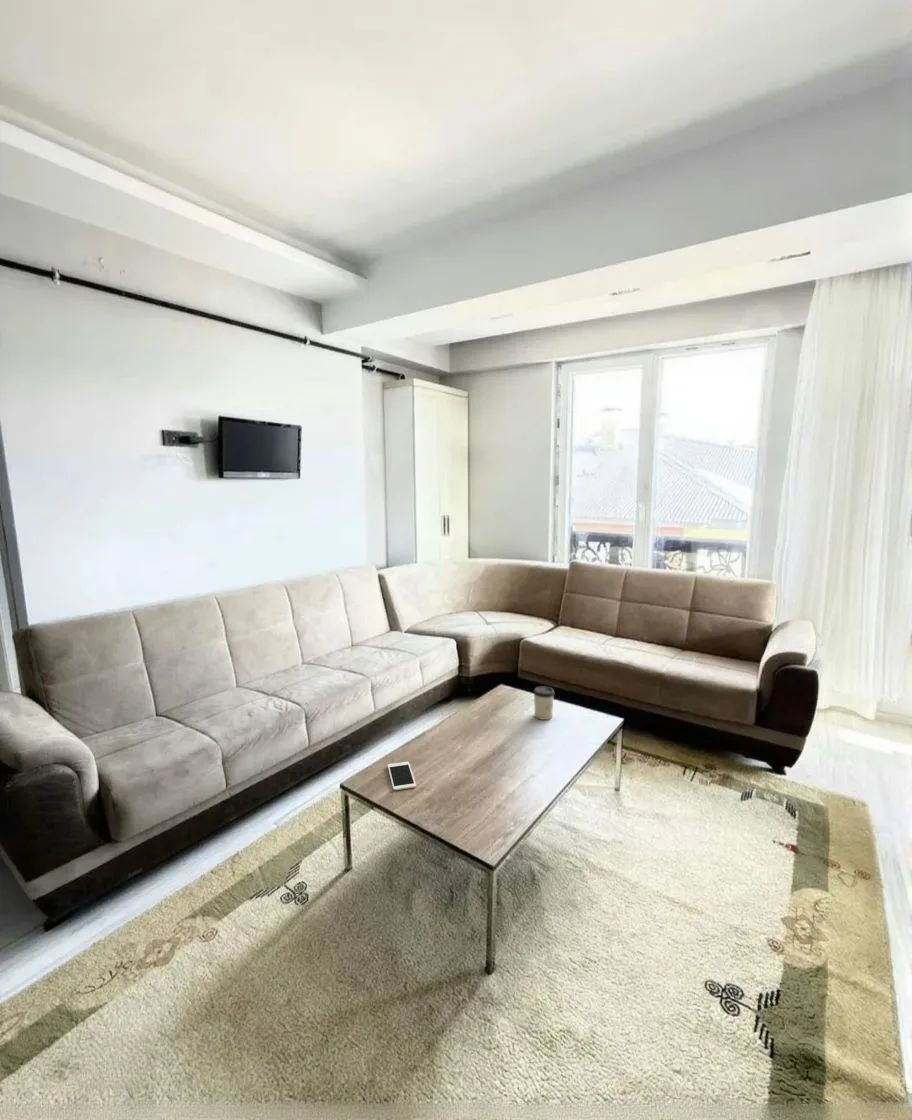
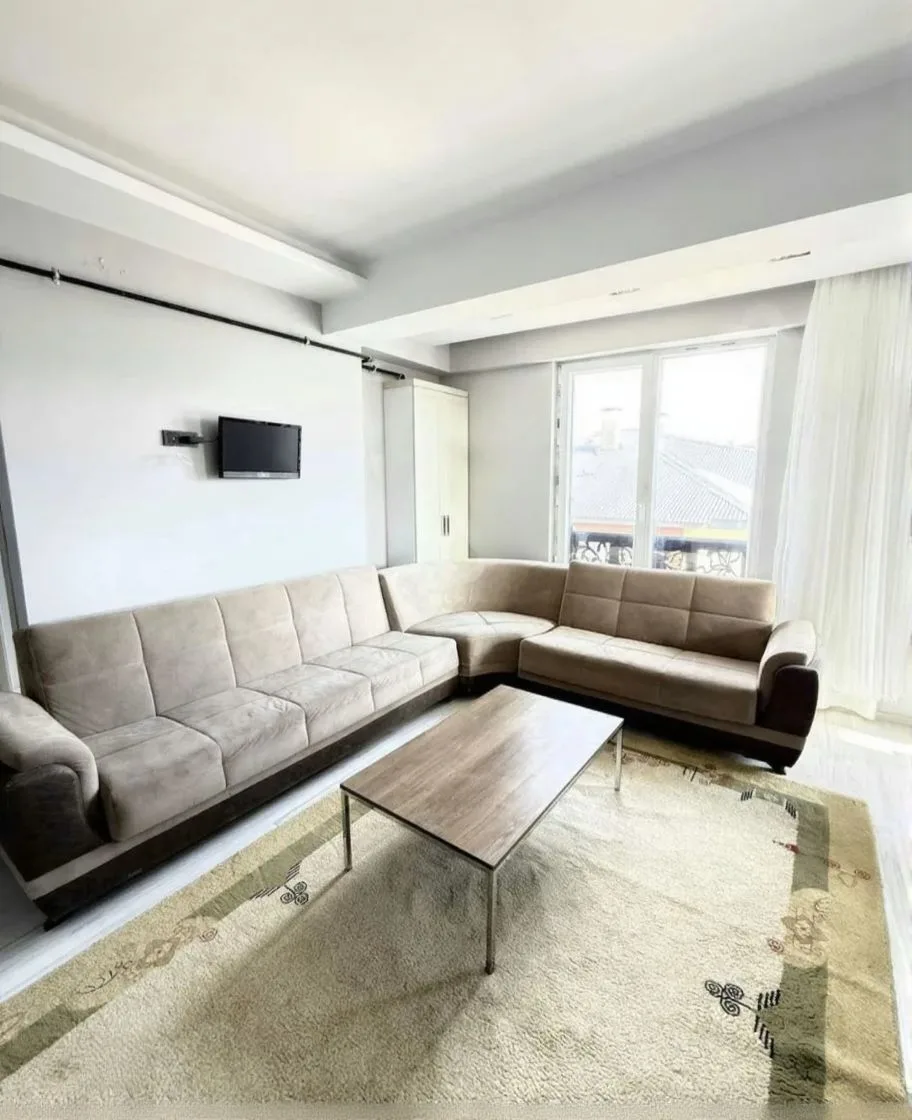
- cell phone [387,761,417,791]
- cup [532,685,556,721]
